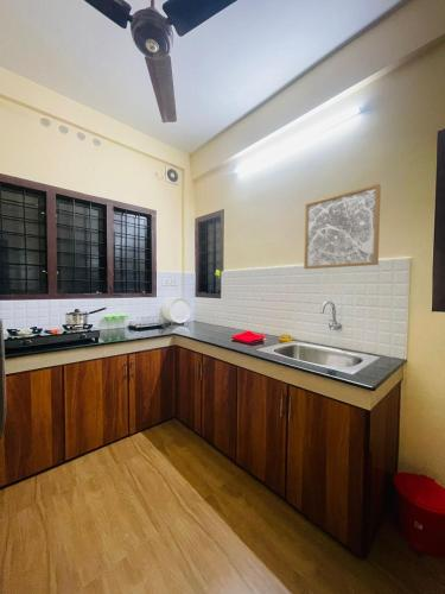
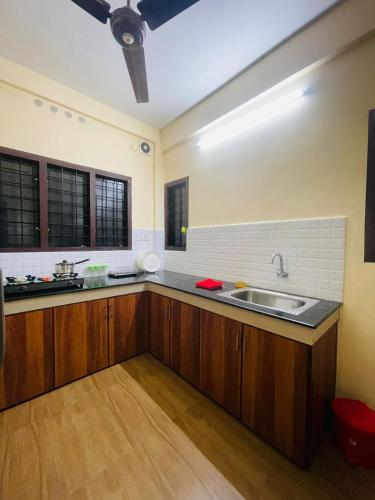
- wall art [303,183,382,270]
